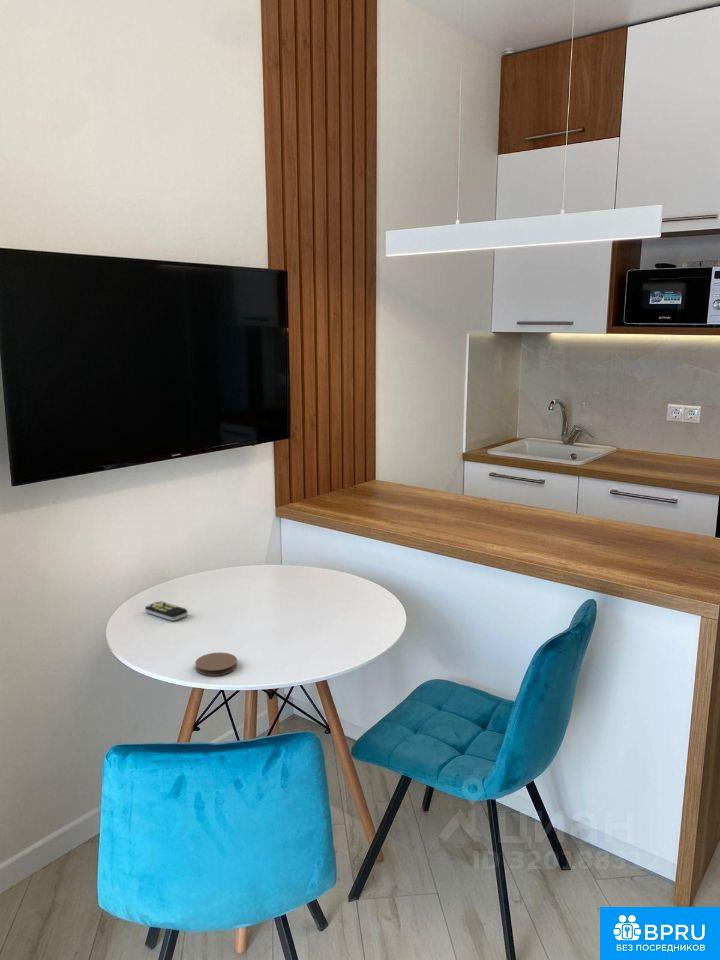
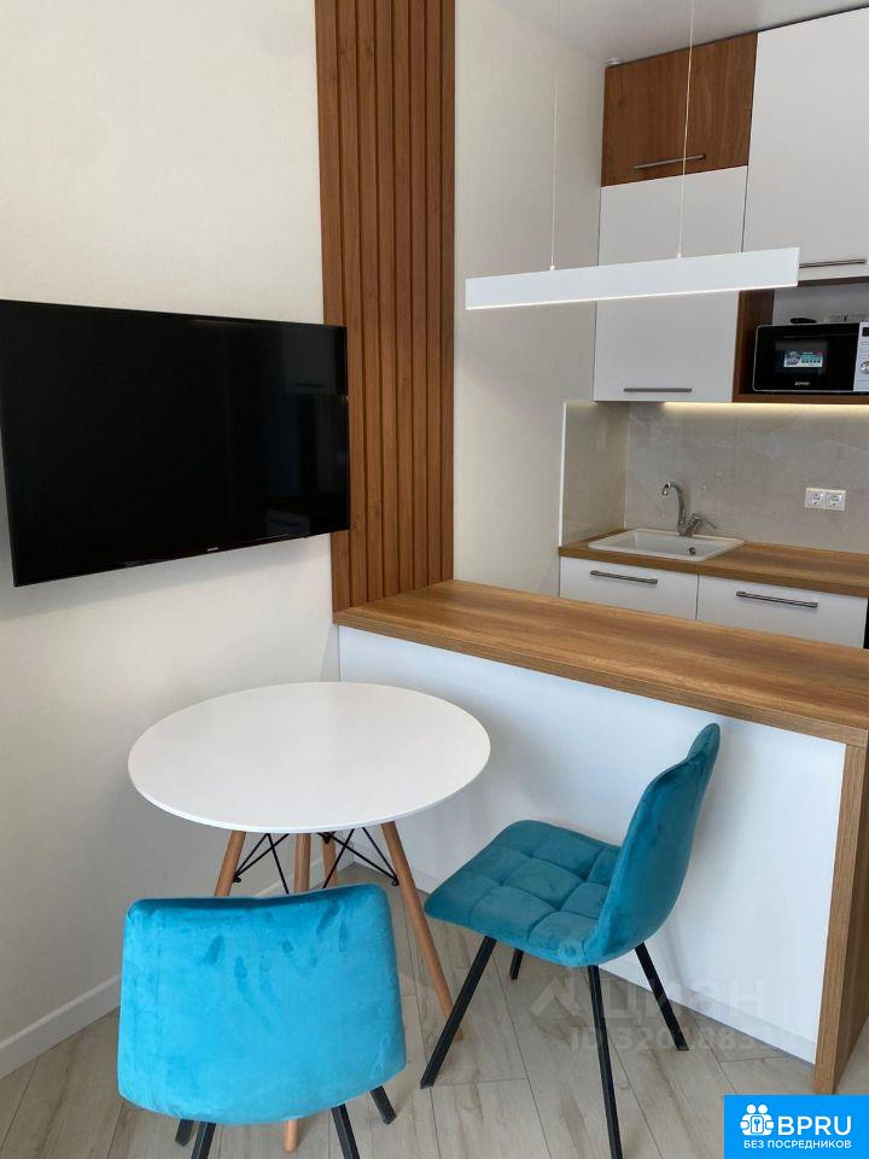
- remote control [144,600,189,622]
- coaster [194,651,238,677]
